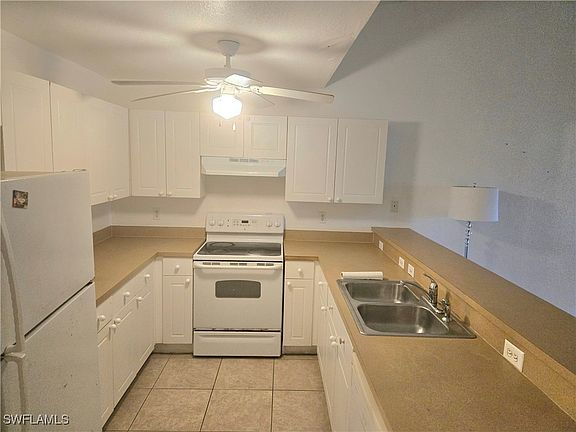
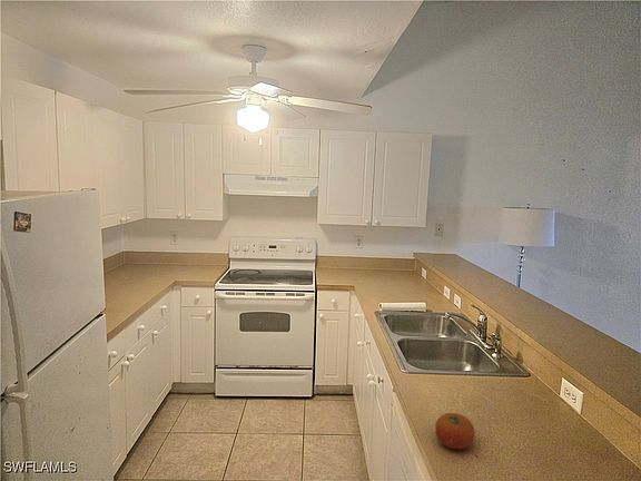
+ fruit [434,412,475,450]
